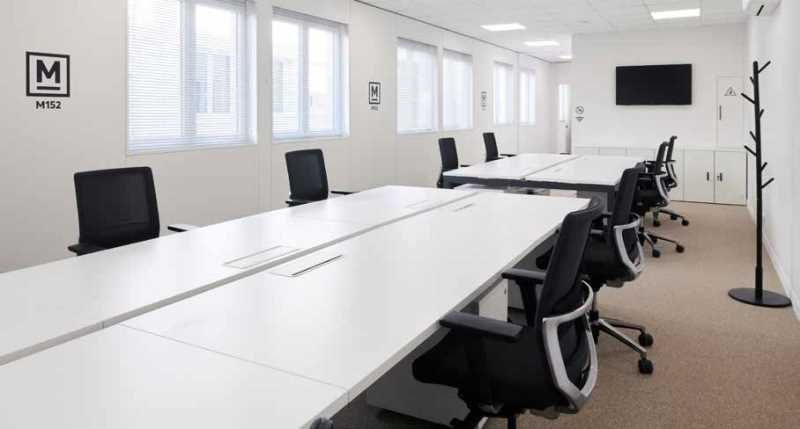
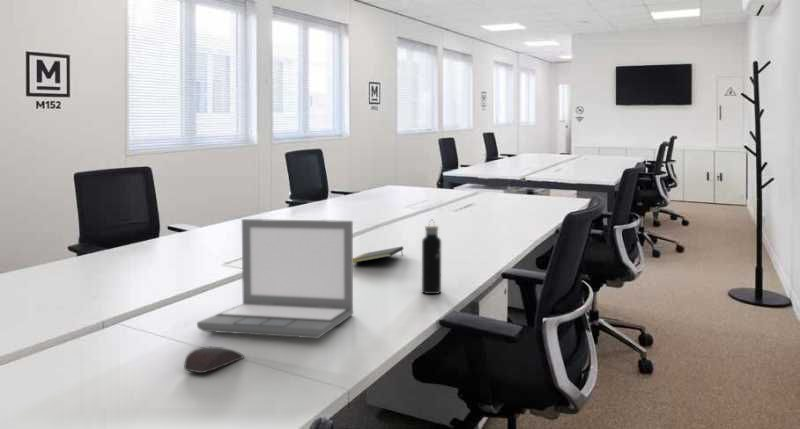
+ notepad [353,245,404,264]
+ water bottle [421,219,442,295]
+ computer mouse [183,346,245,374]
+ laptop [196,218,355,340]
